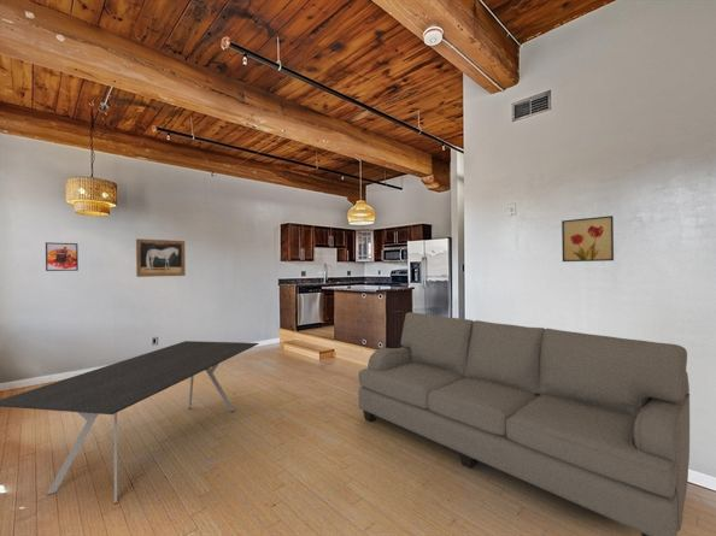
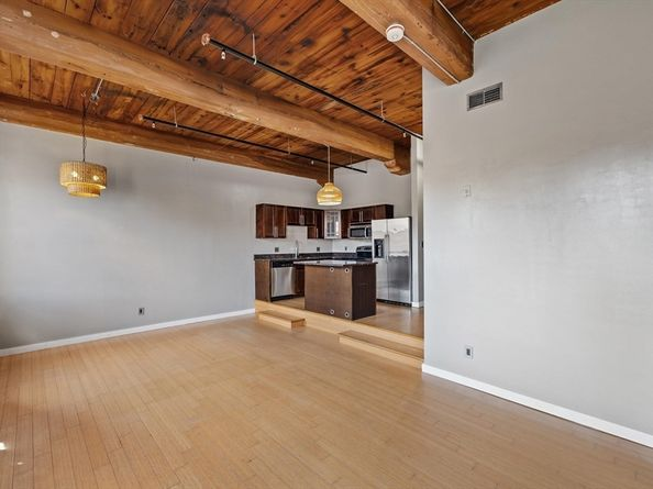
- wall art [135,237,187,278]
- dining table [0,340,259,506]
- sofa [358,311,691,536]
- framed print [45,241,80,272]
- wall art [561,214,615,263]
